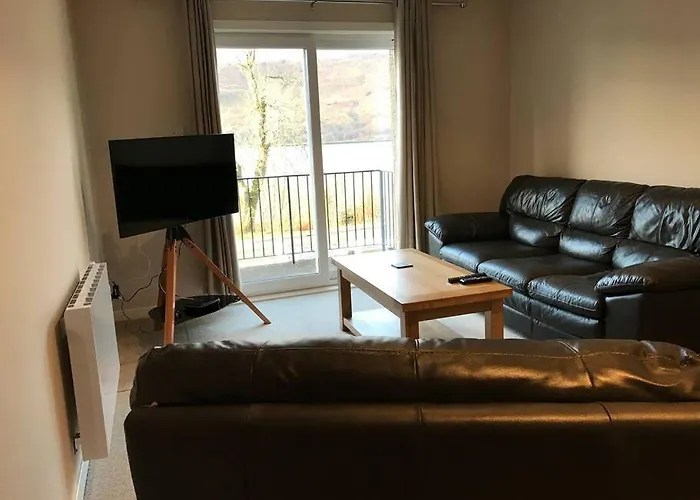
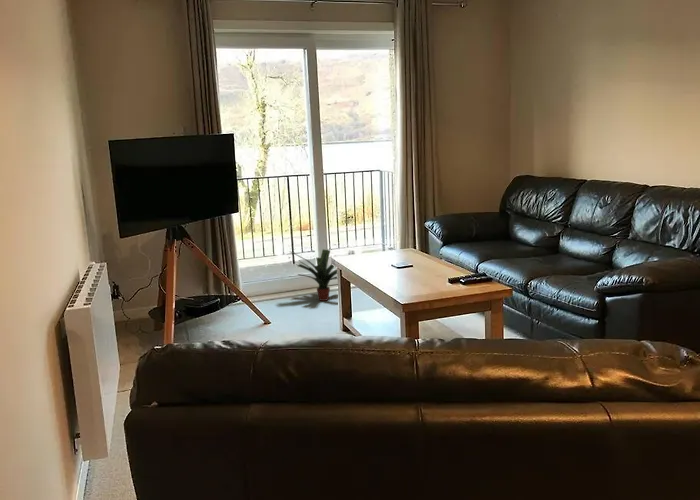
+ potted plant [288,248,338,302]
